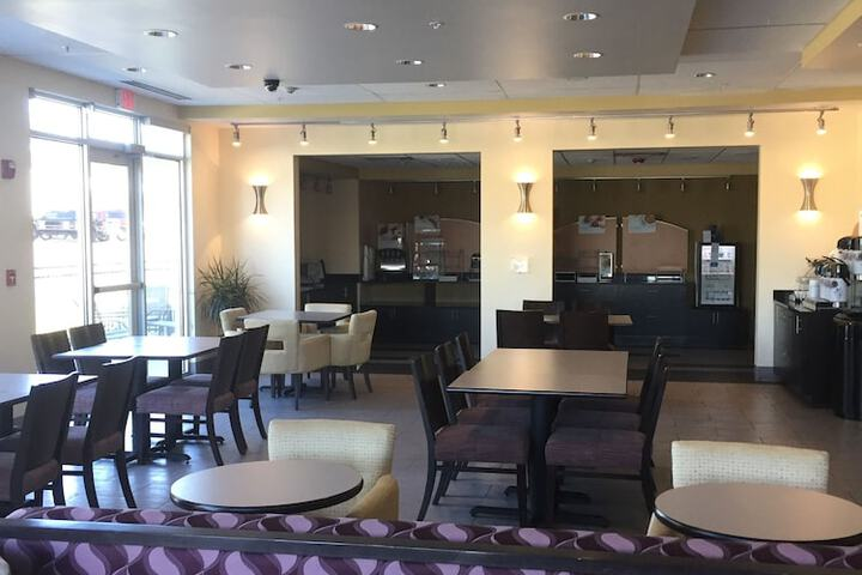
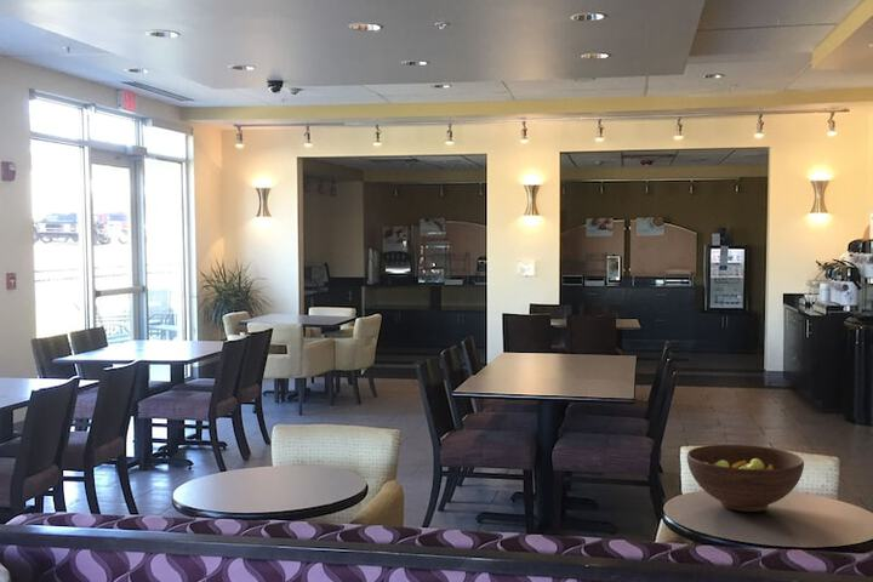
+ fruit bowl [686,444,805,513]
